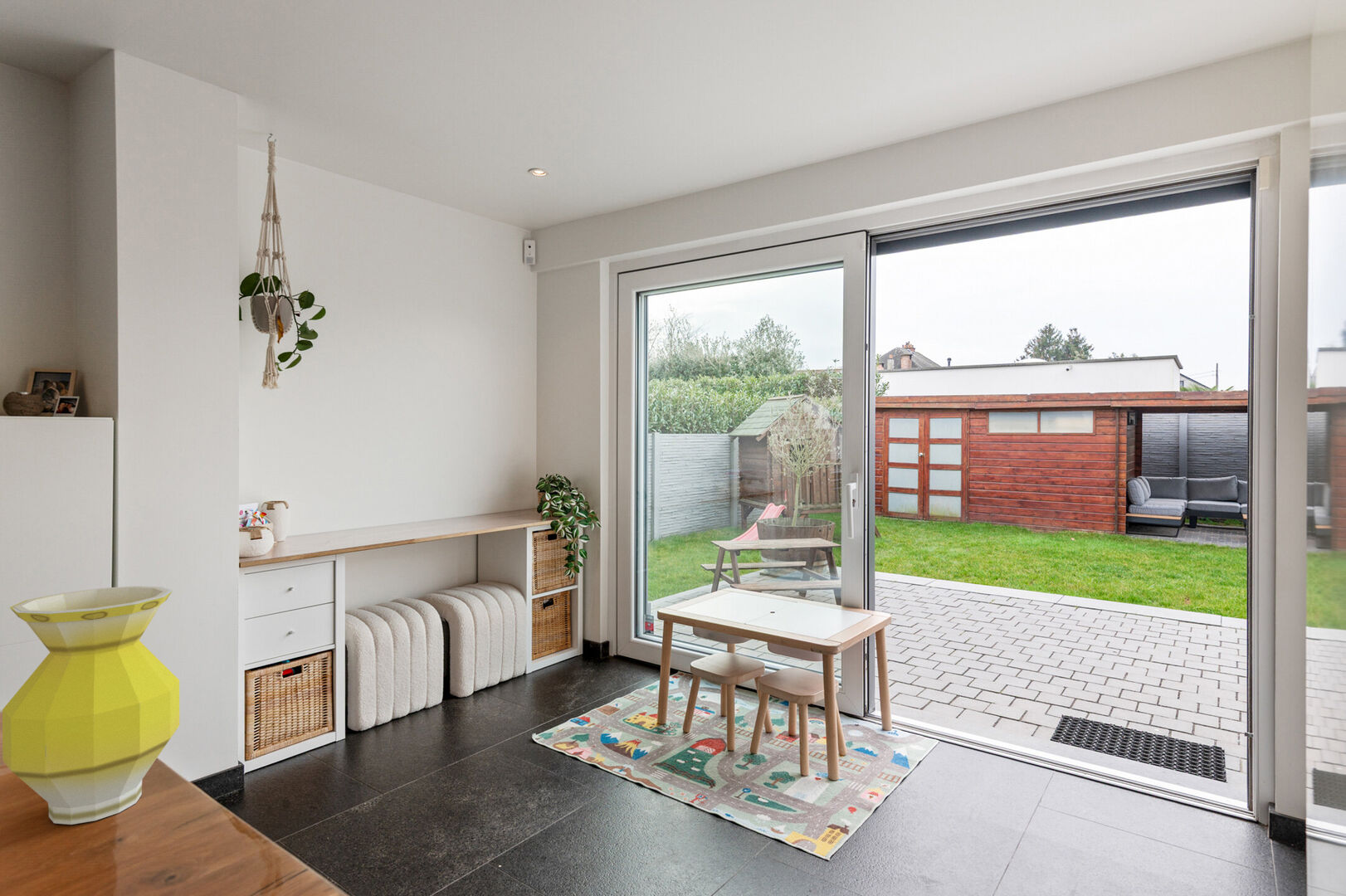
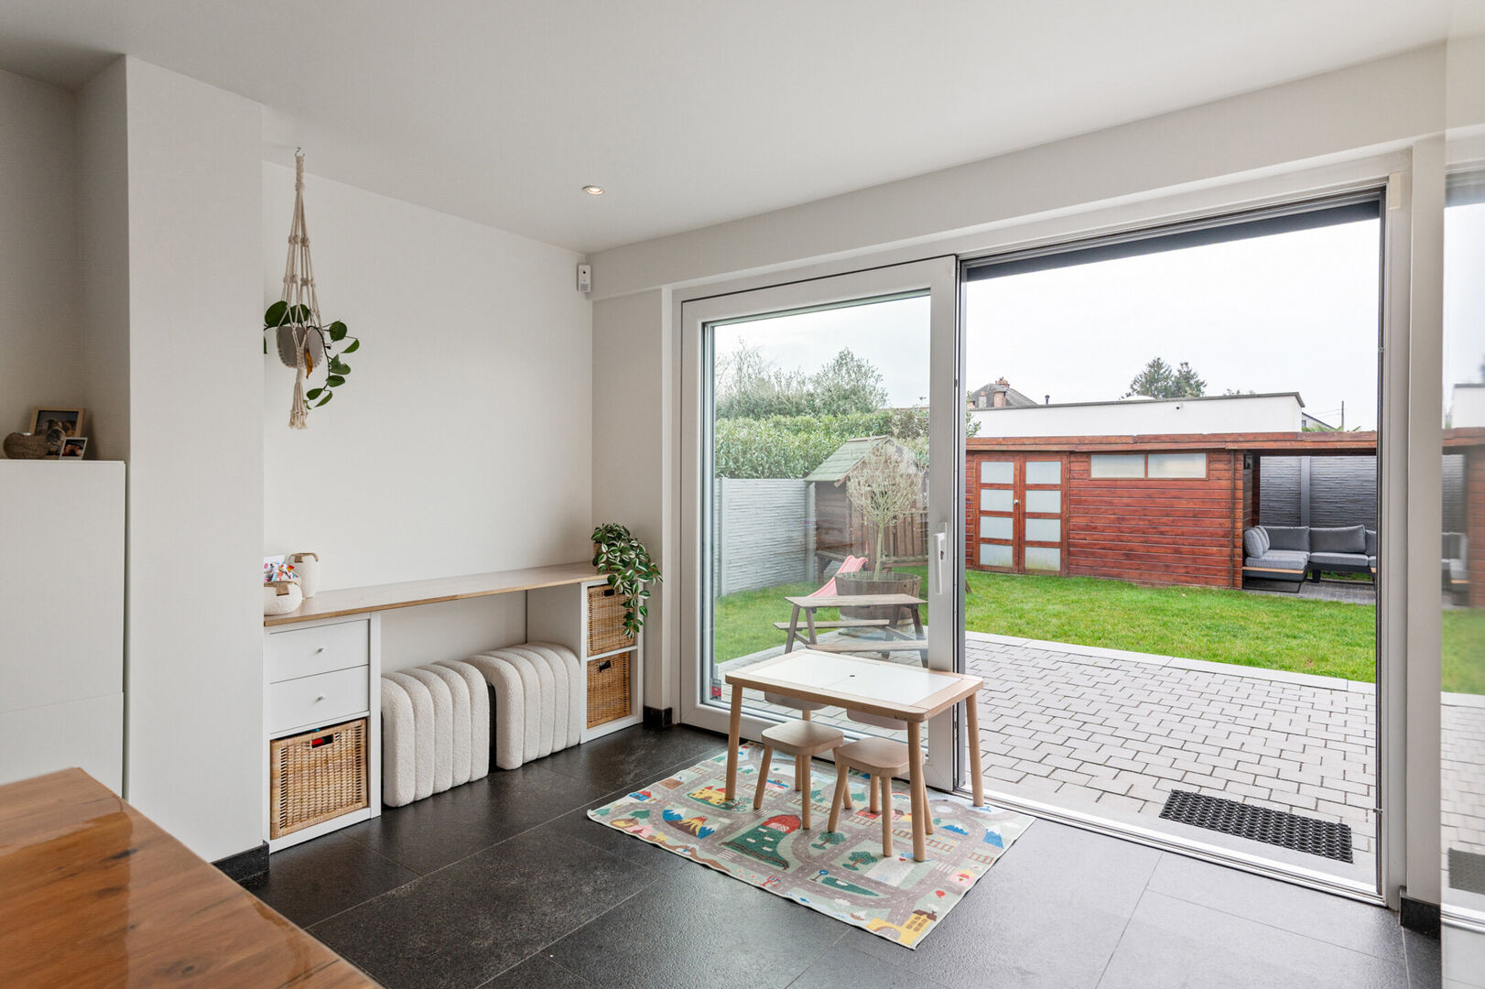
- vase [2,585,180,825]
